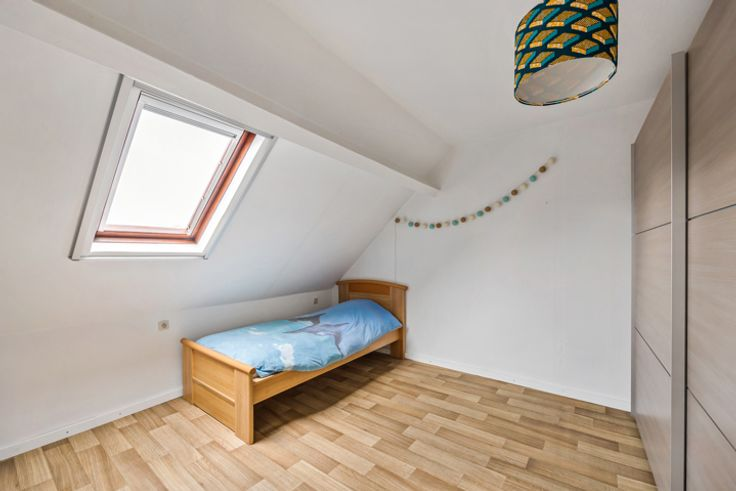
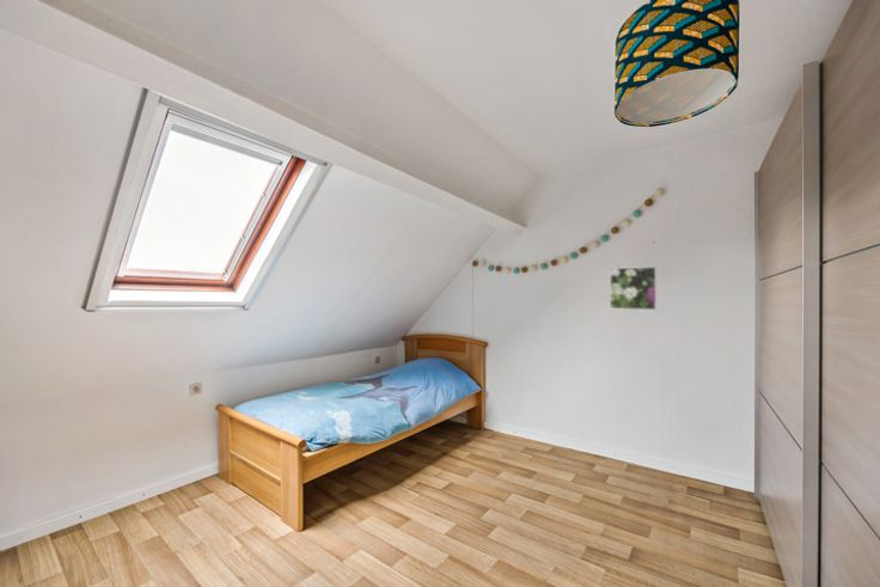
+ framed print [609,265,658,311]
